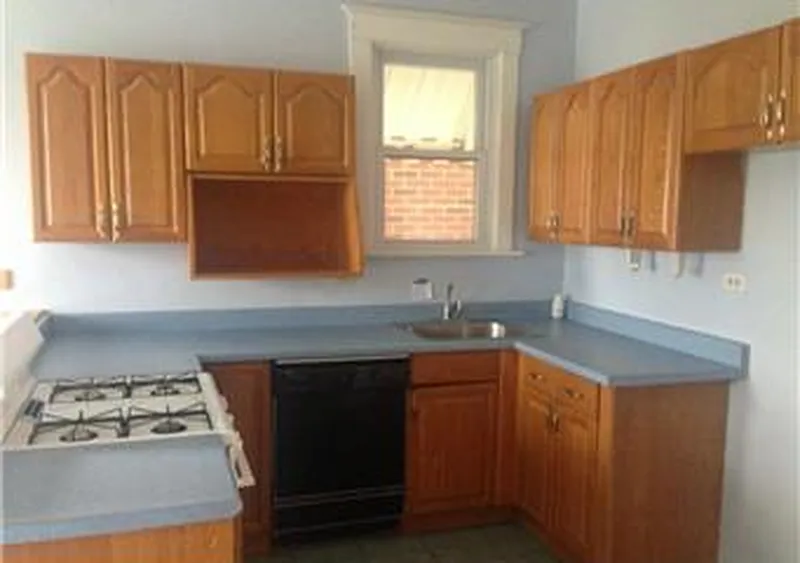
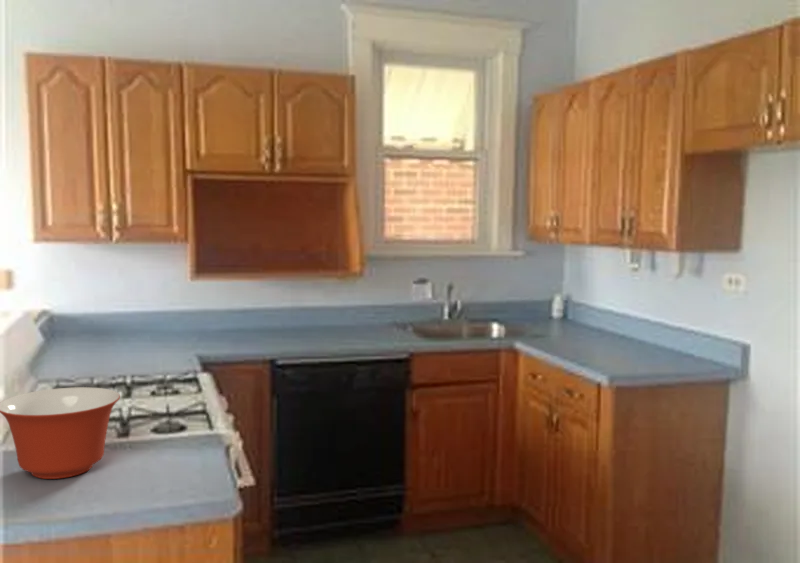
+ mixing bowl [0,386,121,480]
